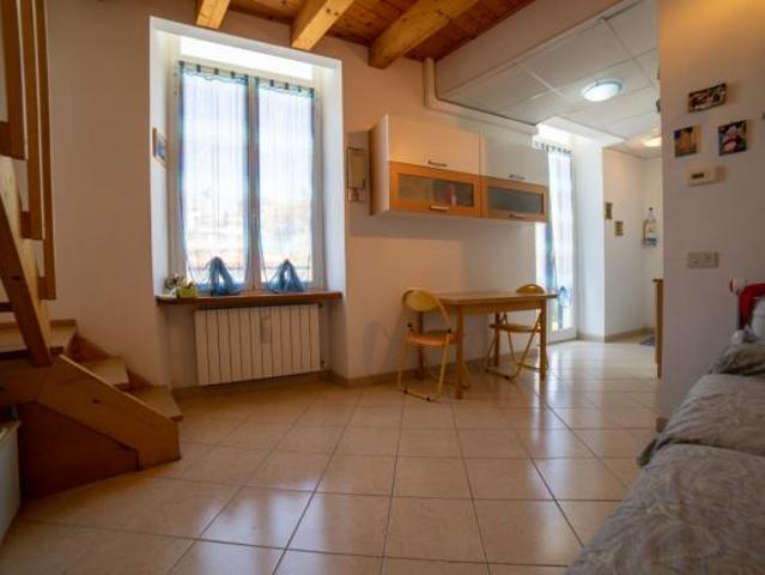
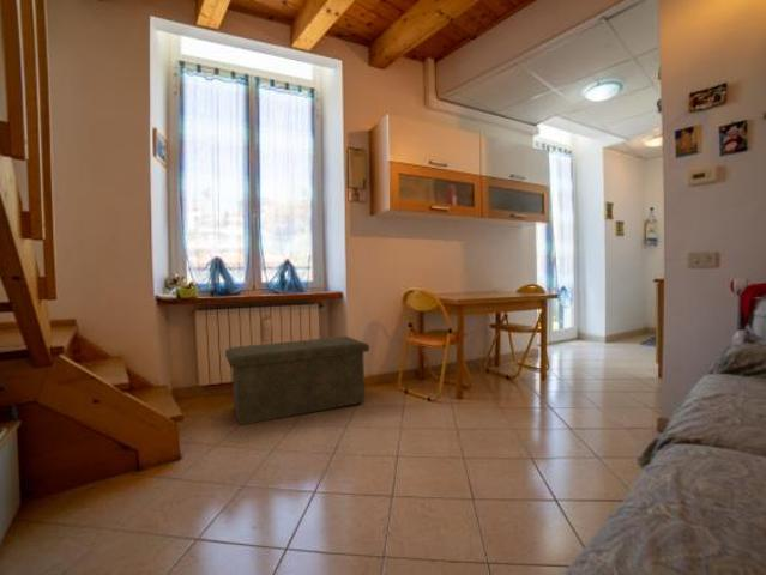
+ storage bench [224,335,370,426]
